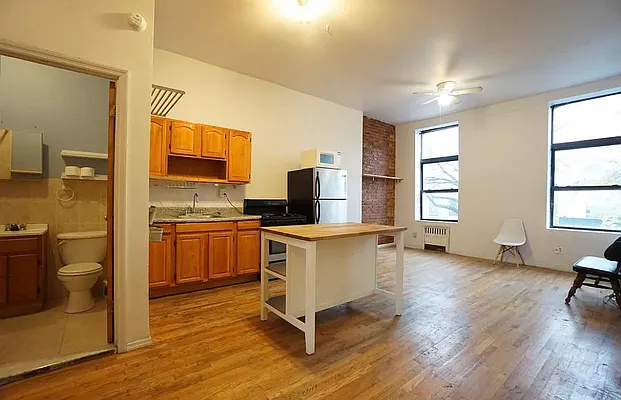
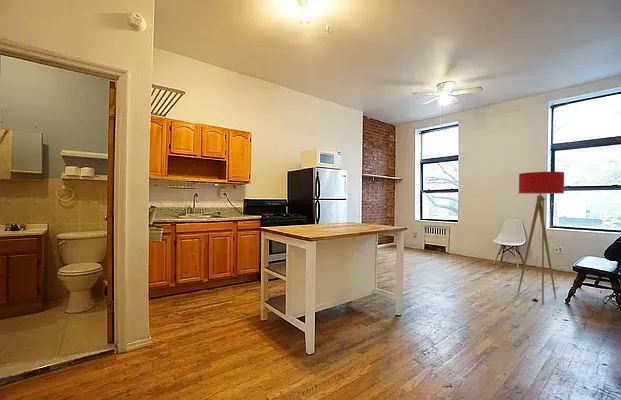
+ floor lamp [517,171,565,304]
